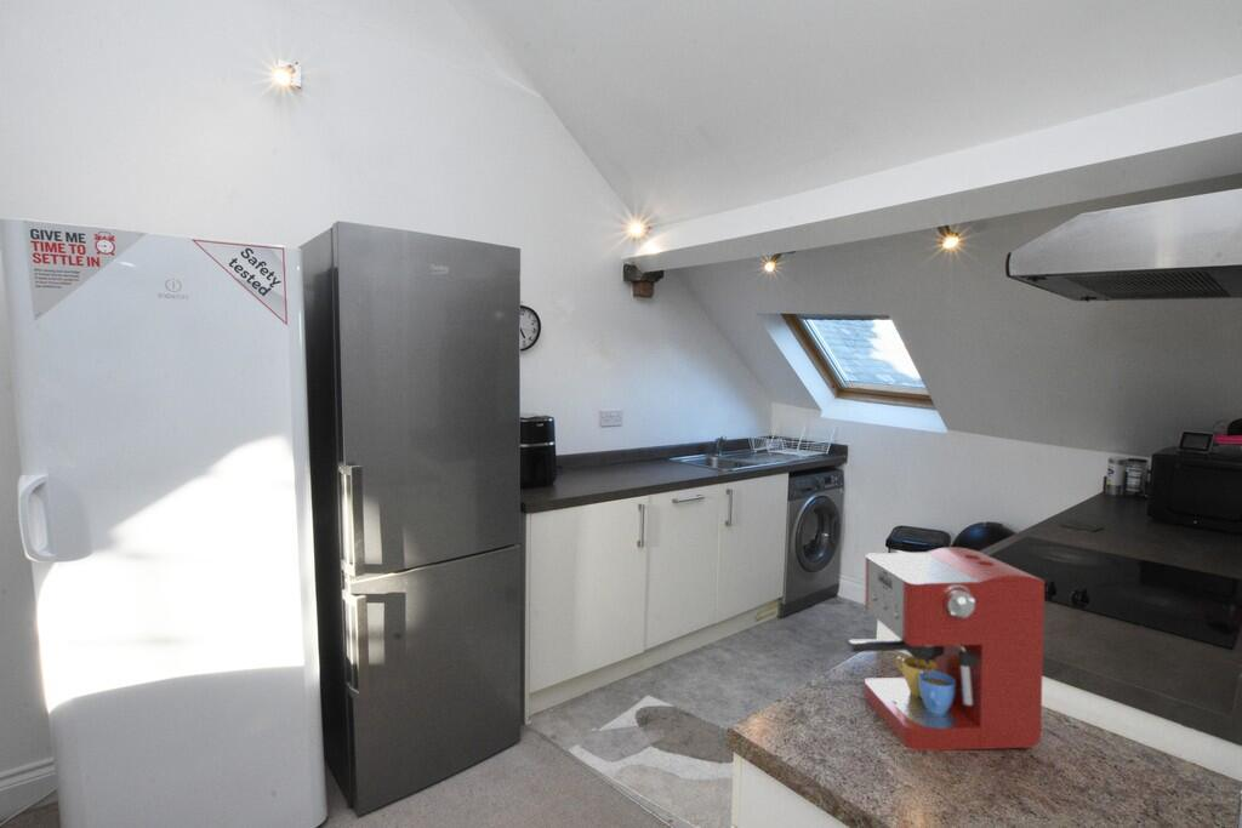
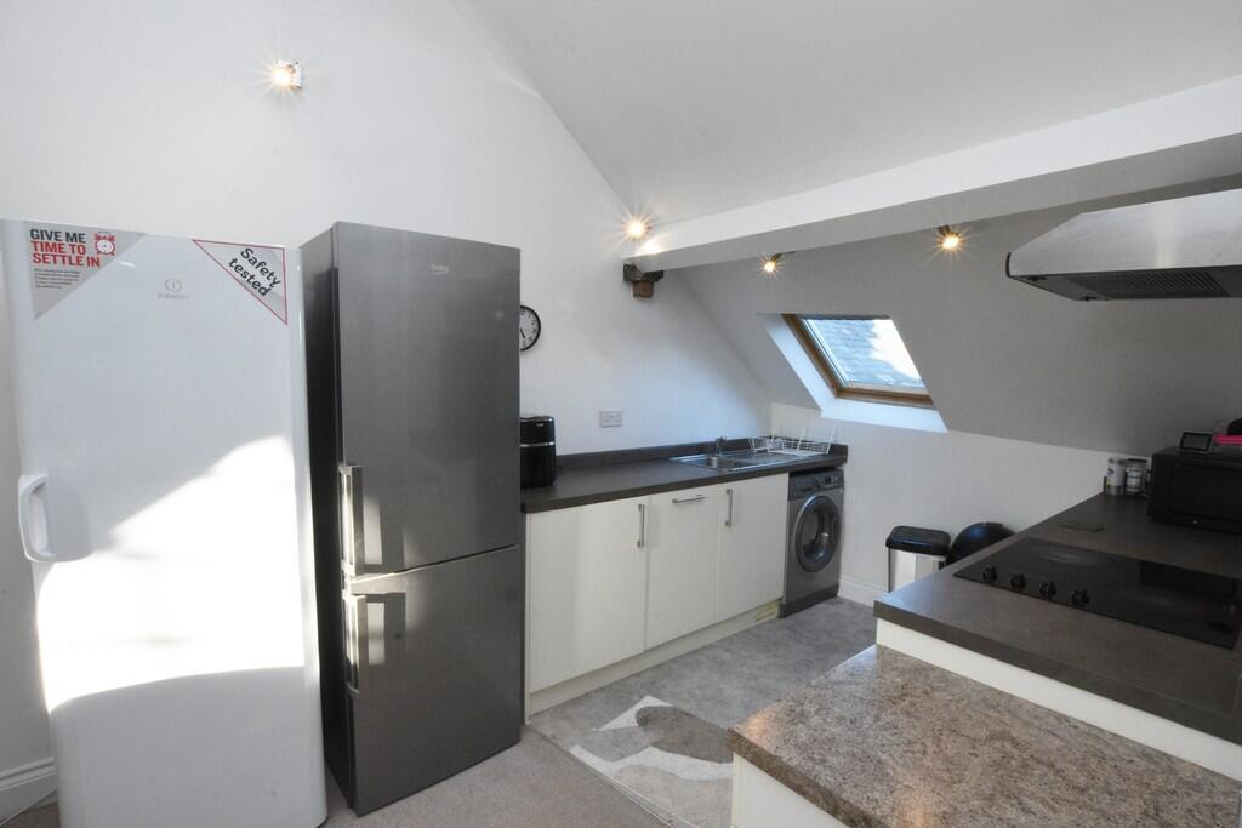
- coffee maker [847,546,1046,752]
